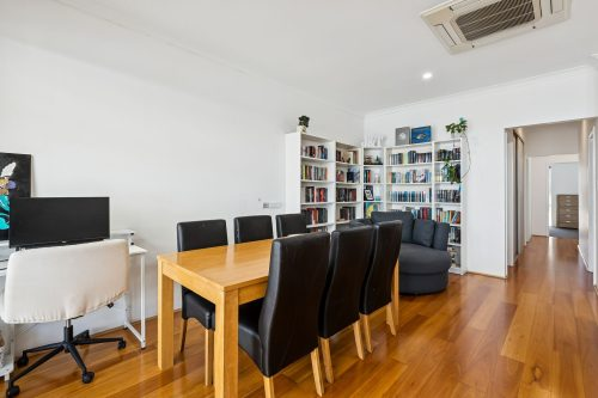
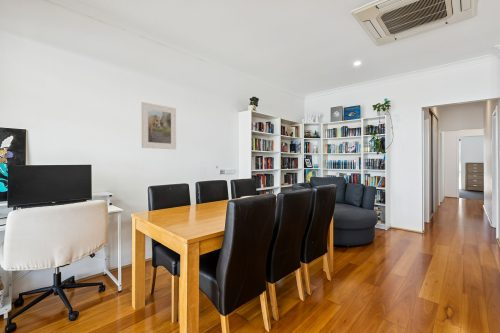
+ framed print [141,101,177,150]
